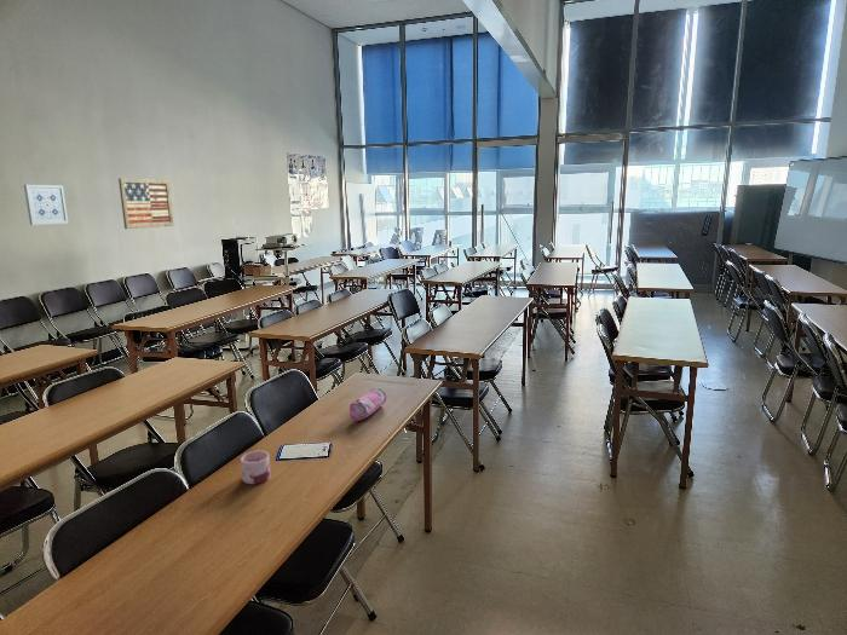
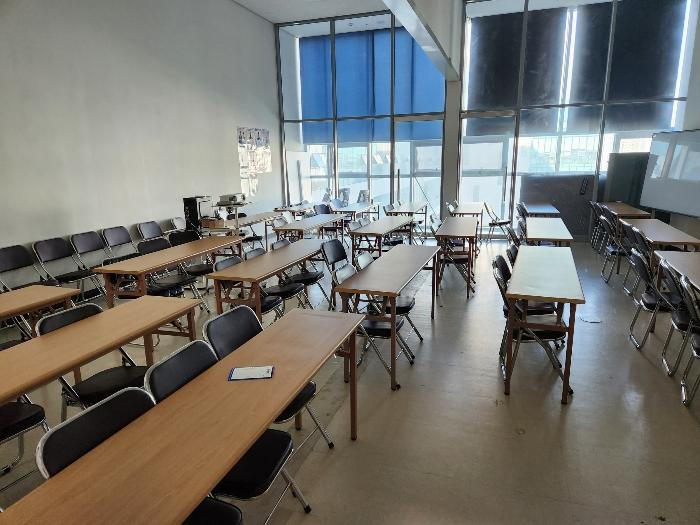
- wall art [117,178,174,230]
- wall art [23,184,69,226]
- pencil case [348,387,387,422]
- mug [240,450,271,485]
